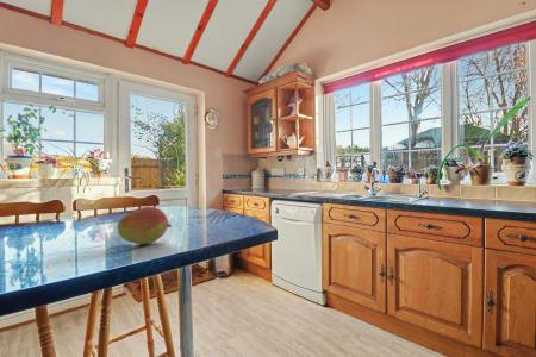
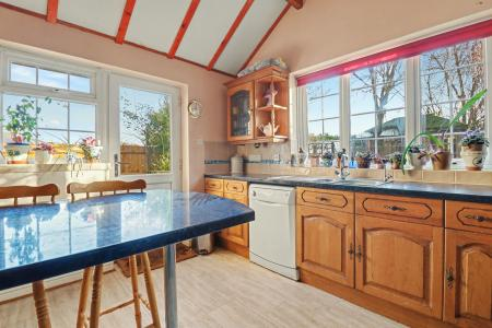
- fruit [117,206,173,245]
